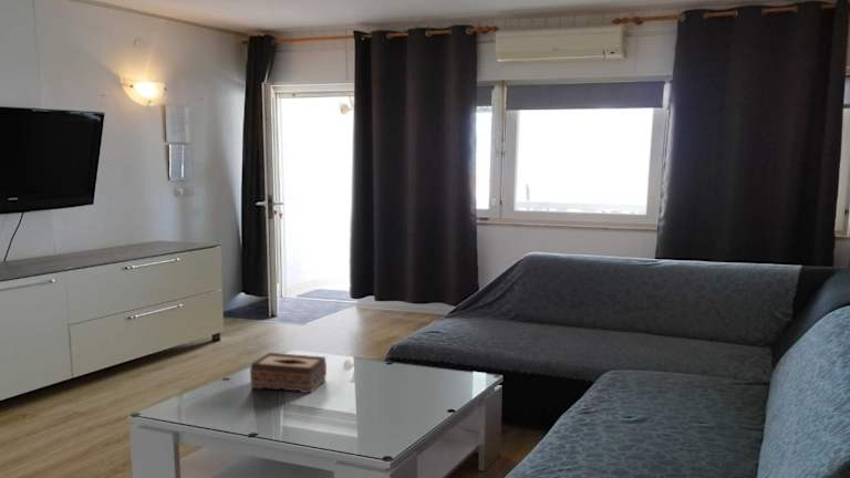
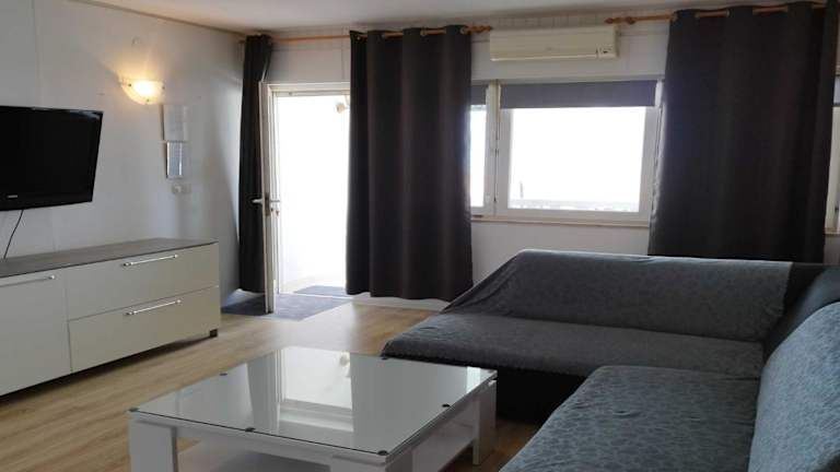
- tissue box [250,352,328,394]
